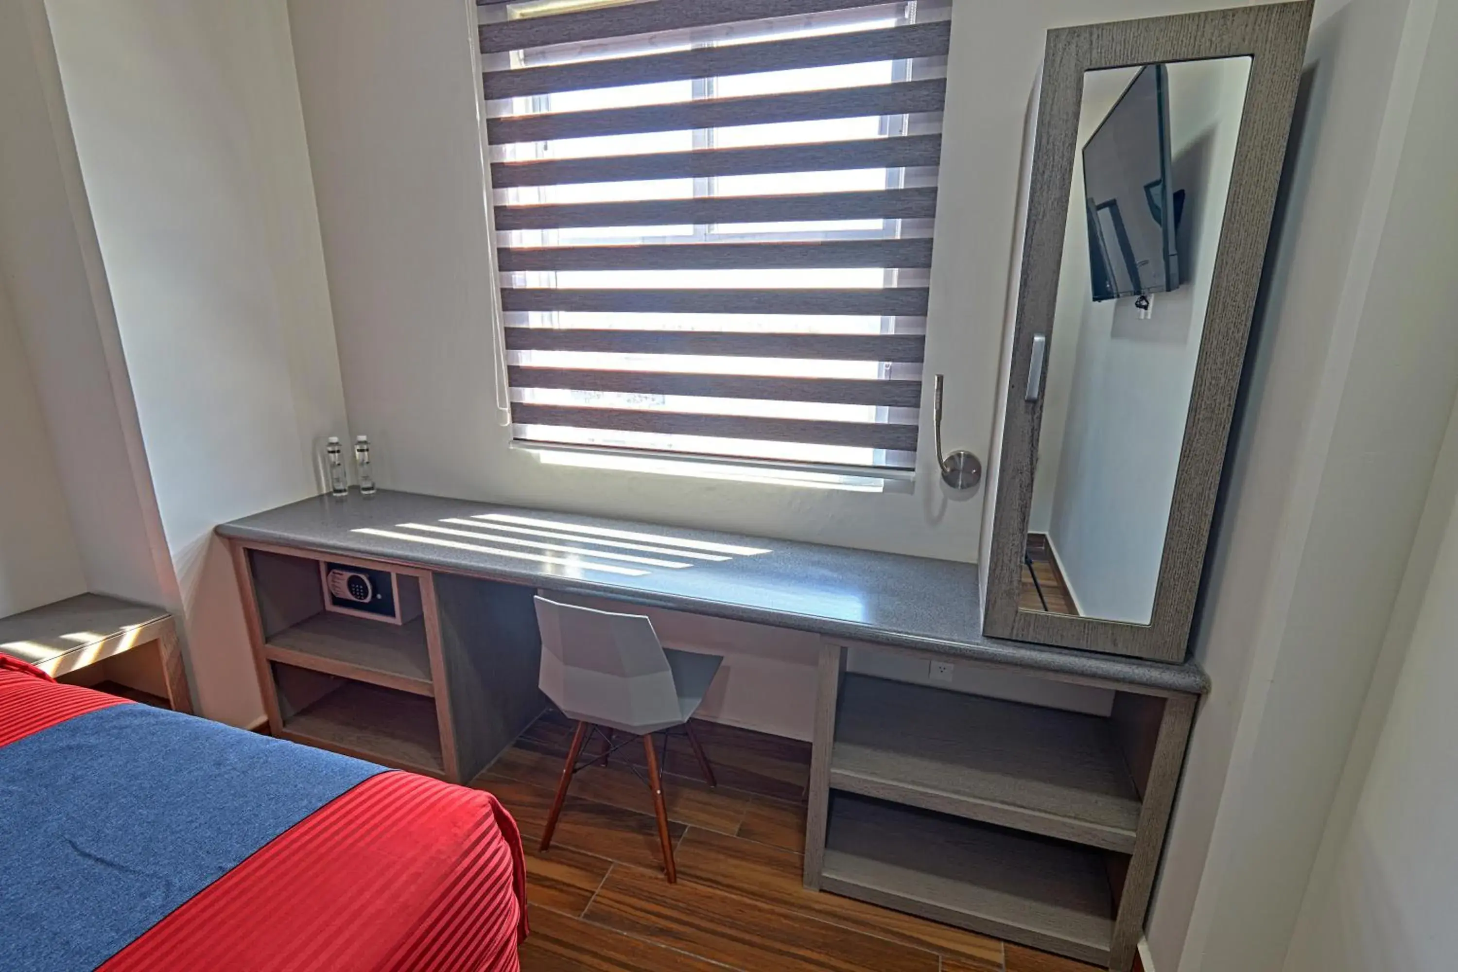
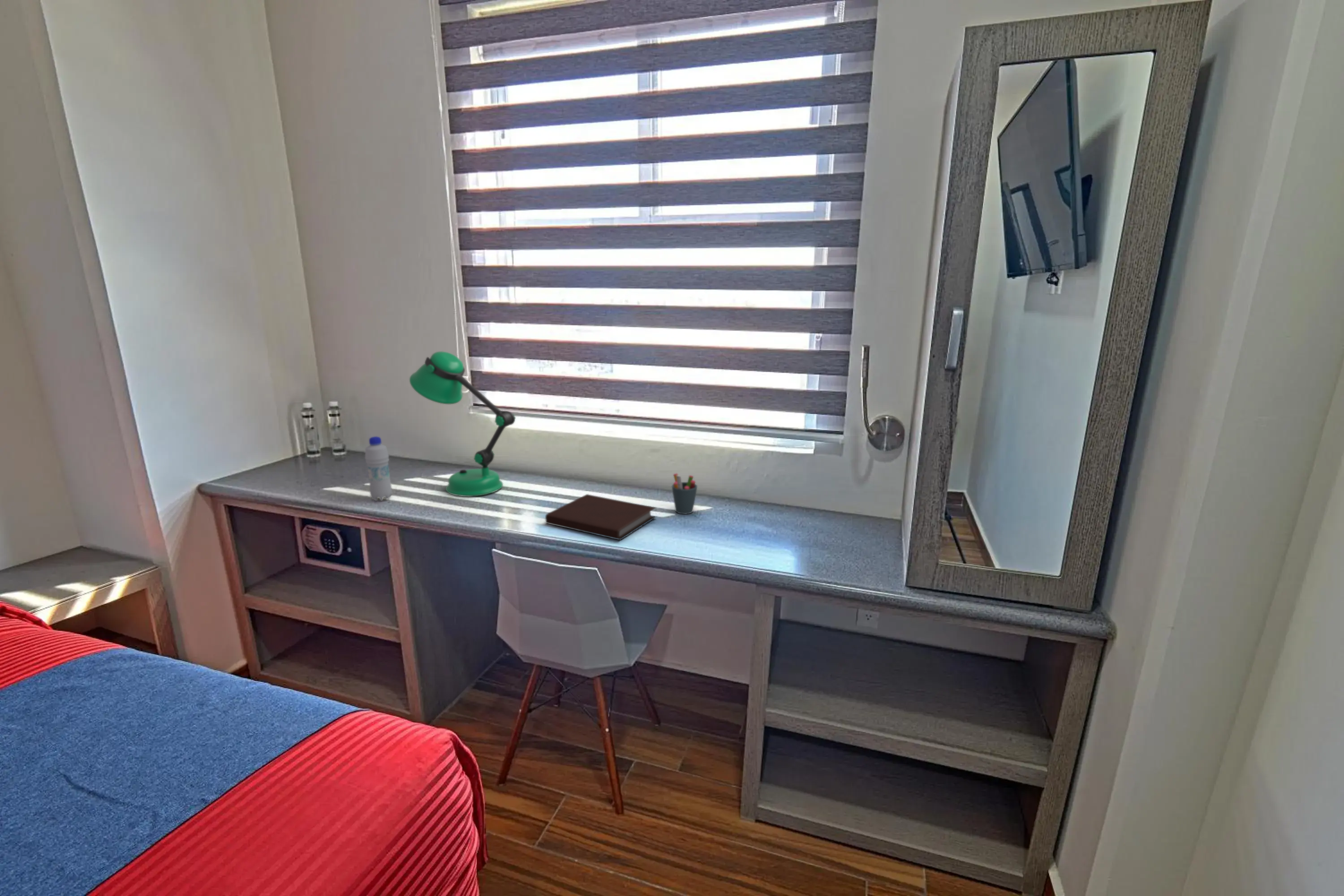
+ desk lamp [409,351,516,497]
+ bottle [365,436,392,501]
+ notebook [545,494,656,541]
+ pen holder [672,473,698,515]
